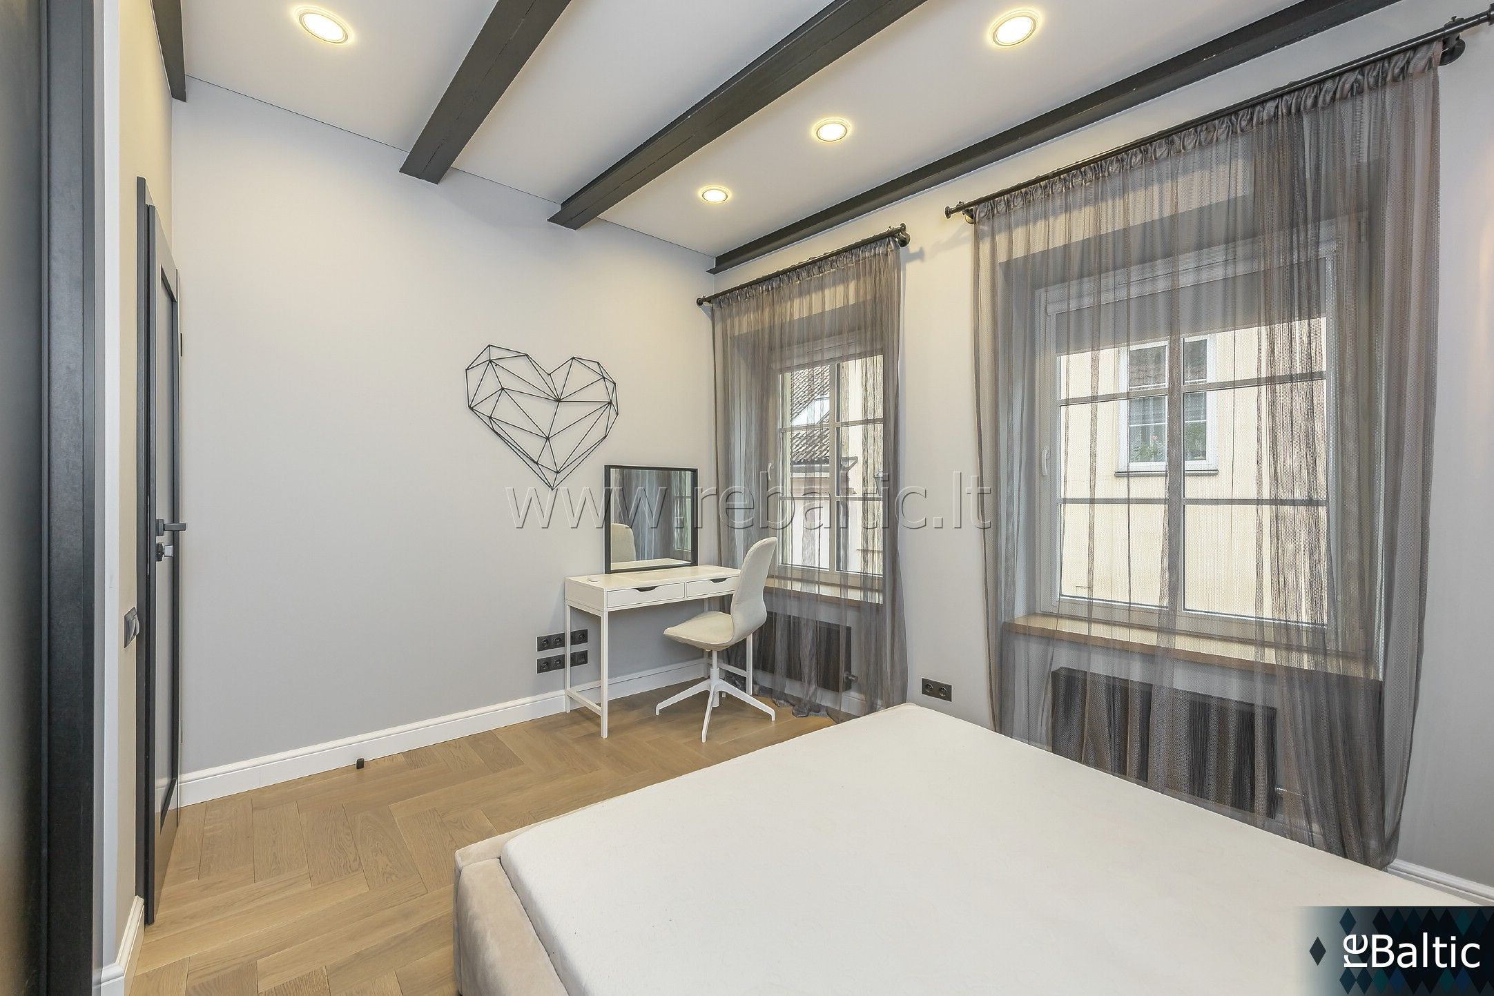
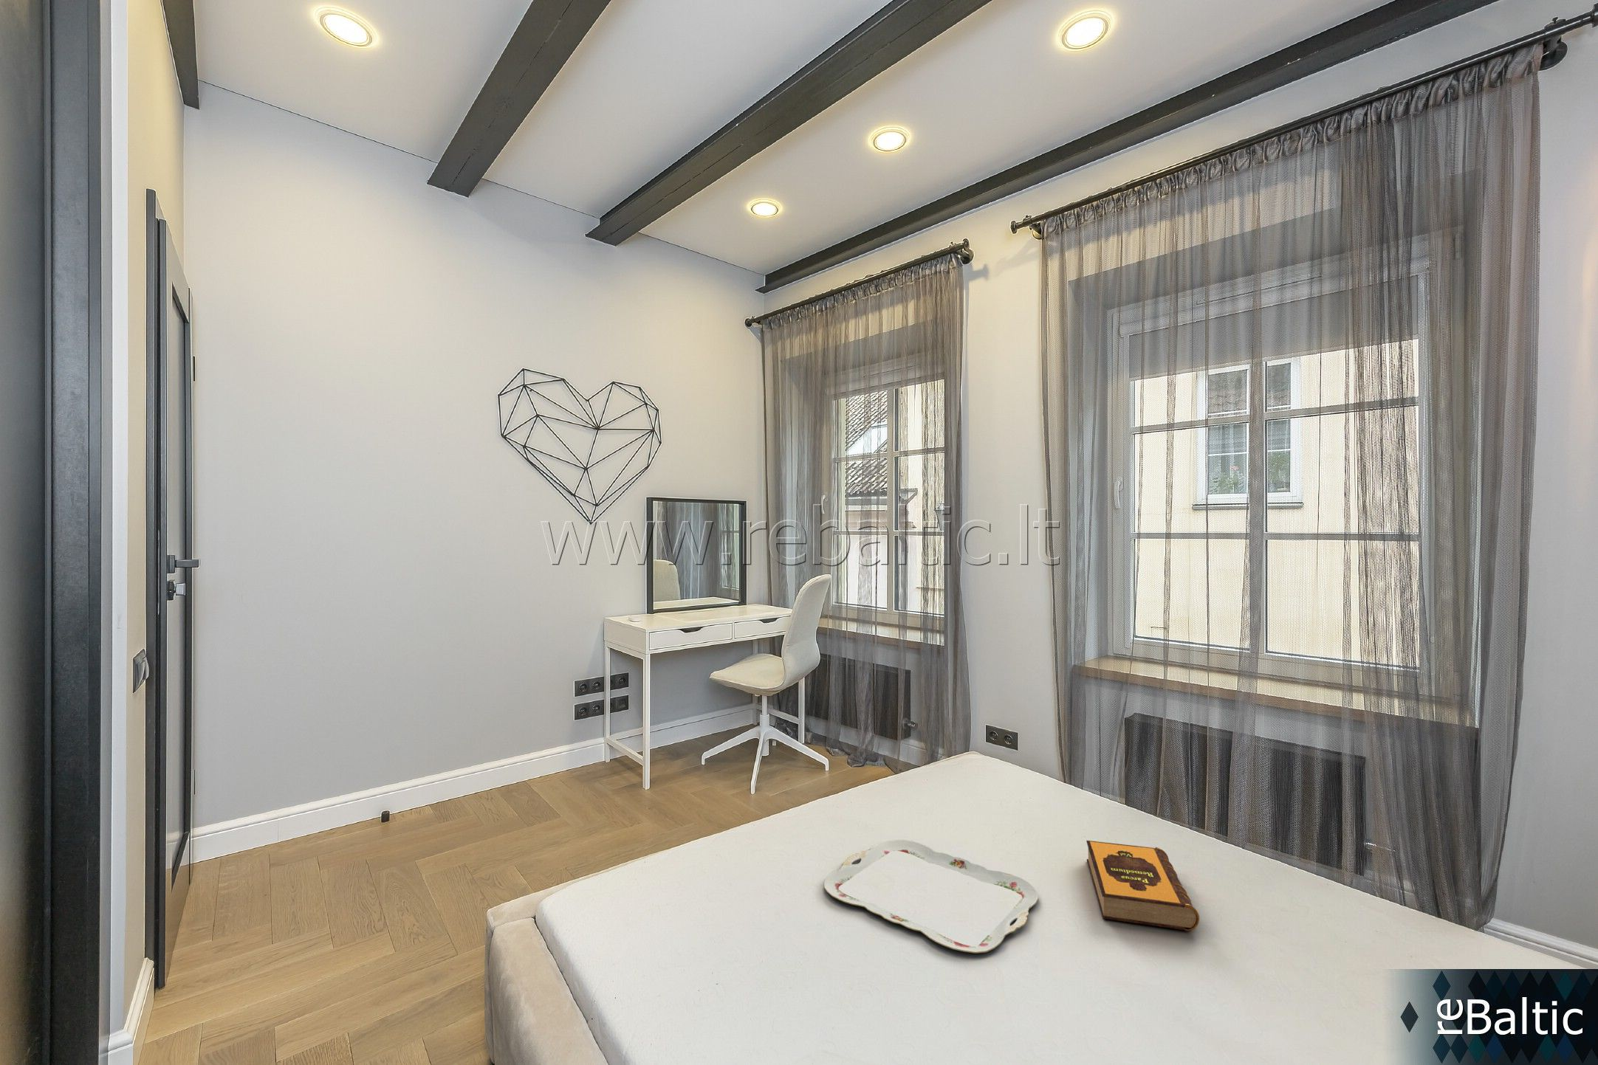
+ hardback book [1086,840,1200,932]
+ serving tray [823,839,1039,953]
